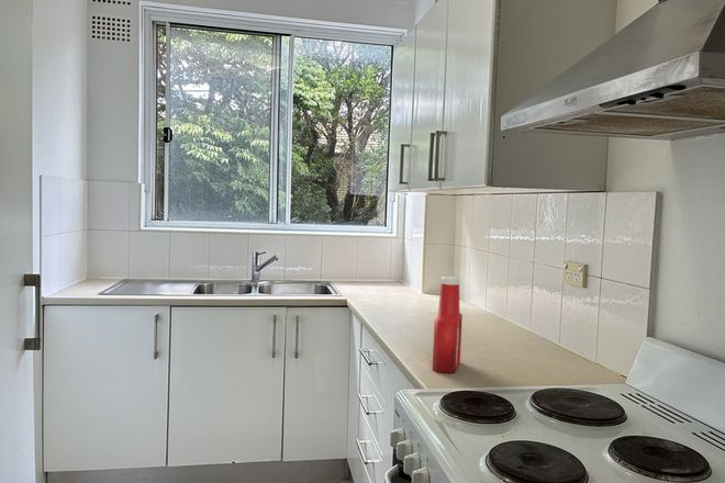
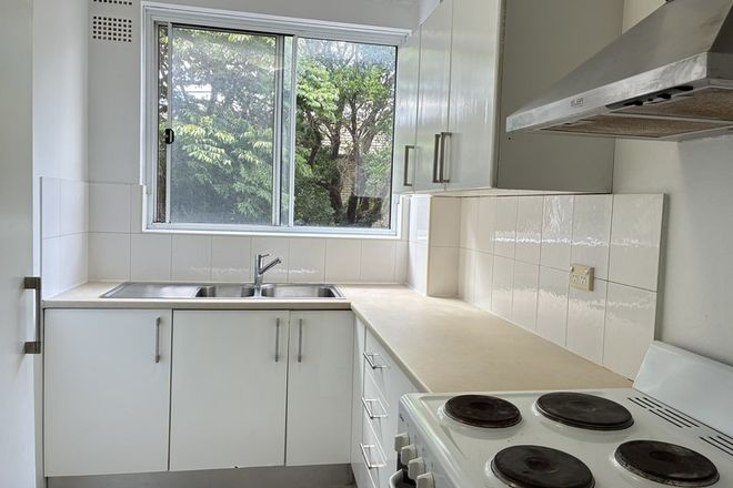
- soap bottle [432,276,464,374]
